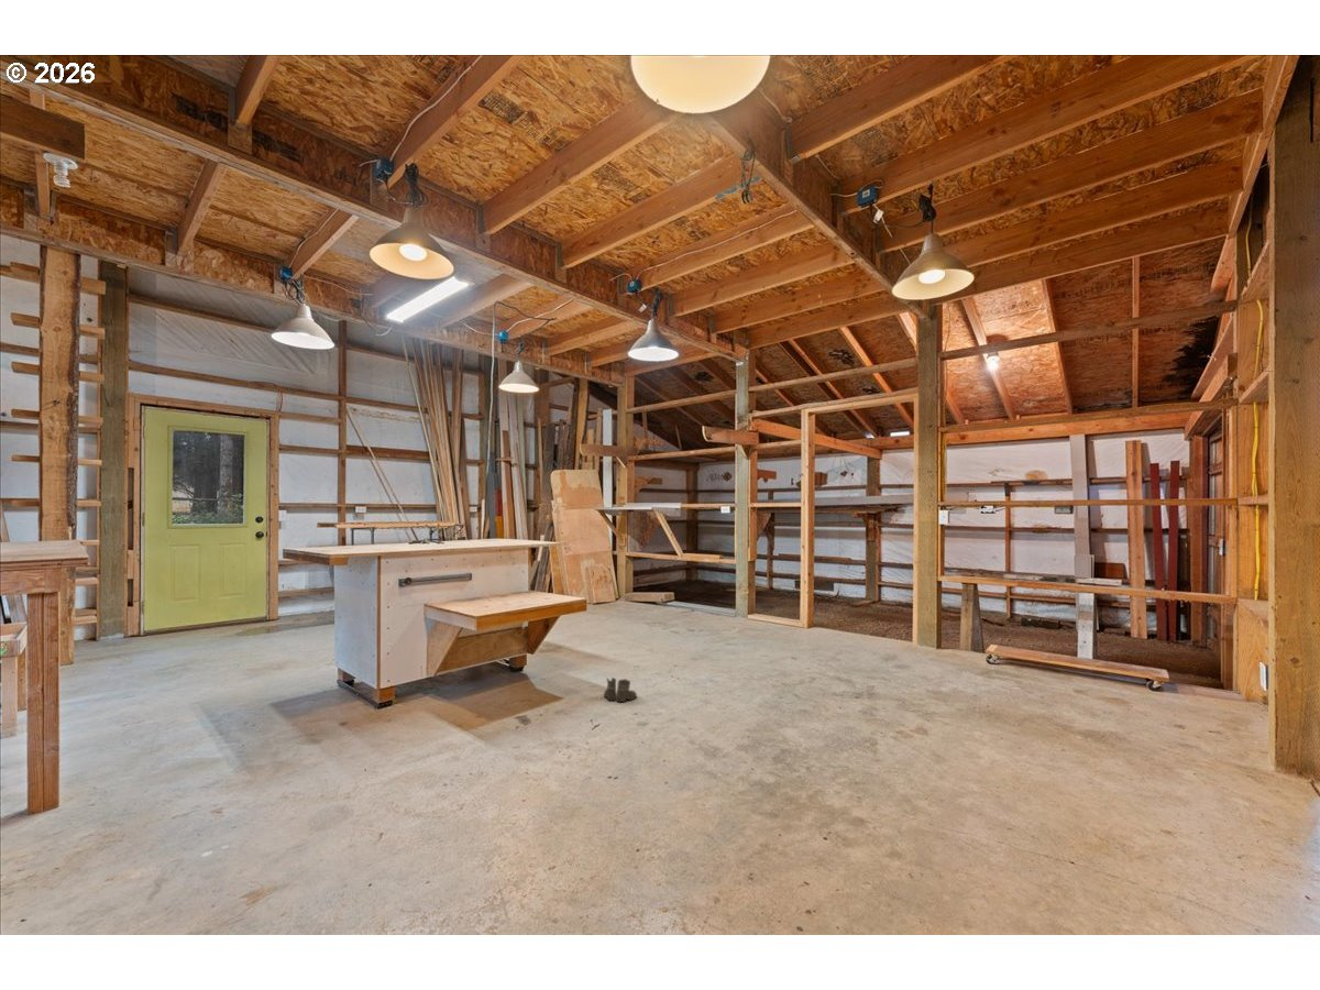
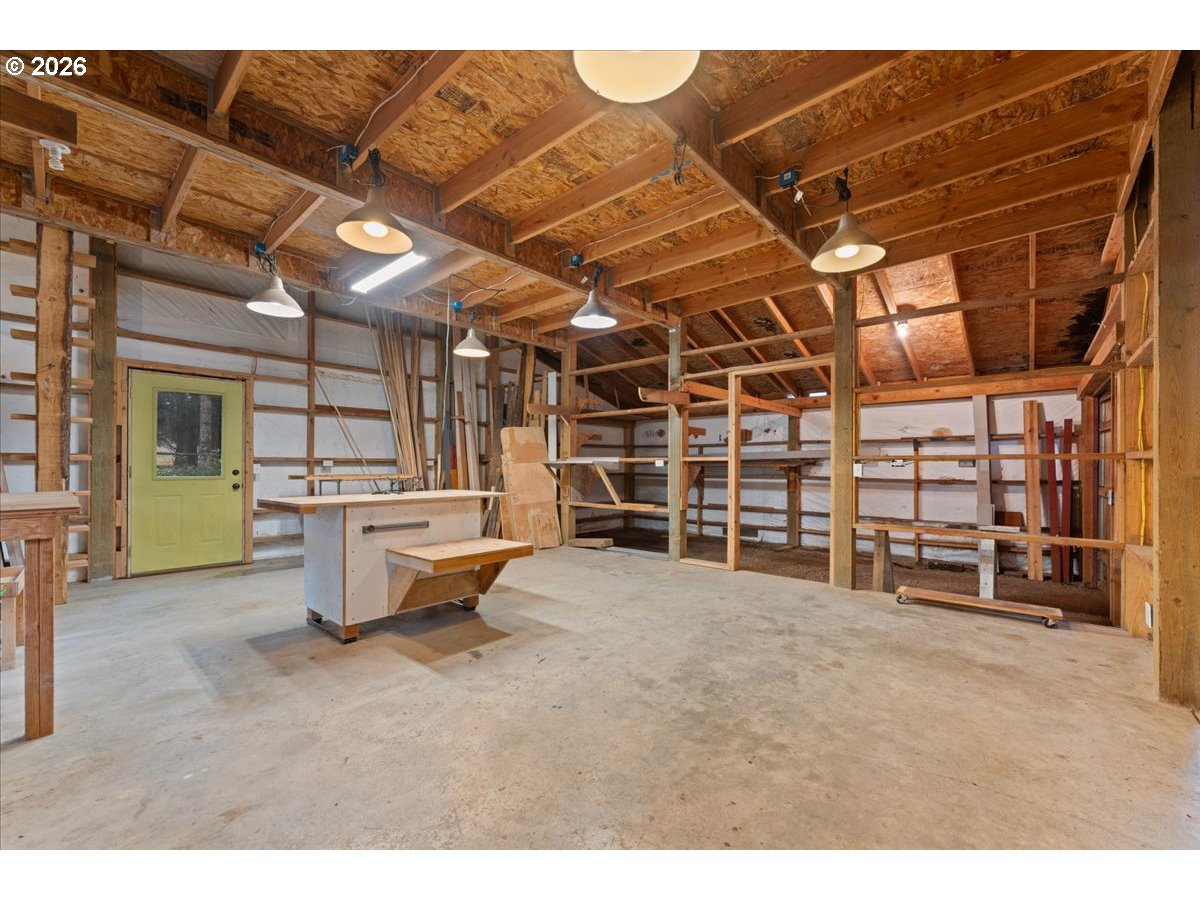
- boots [601,676,638,703]
